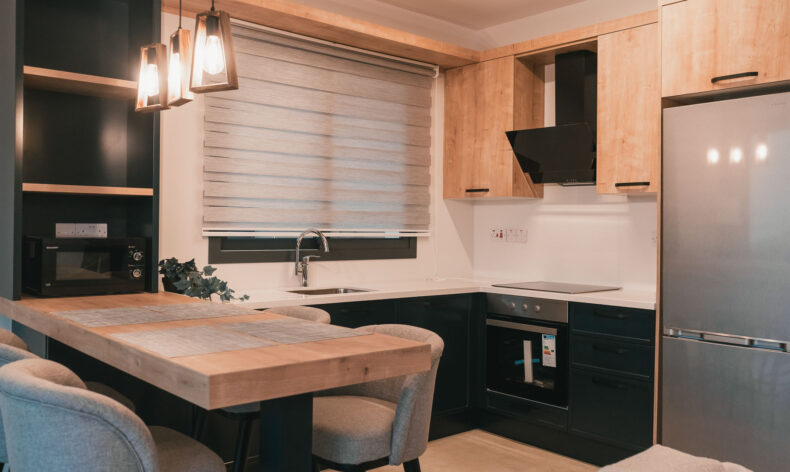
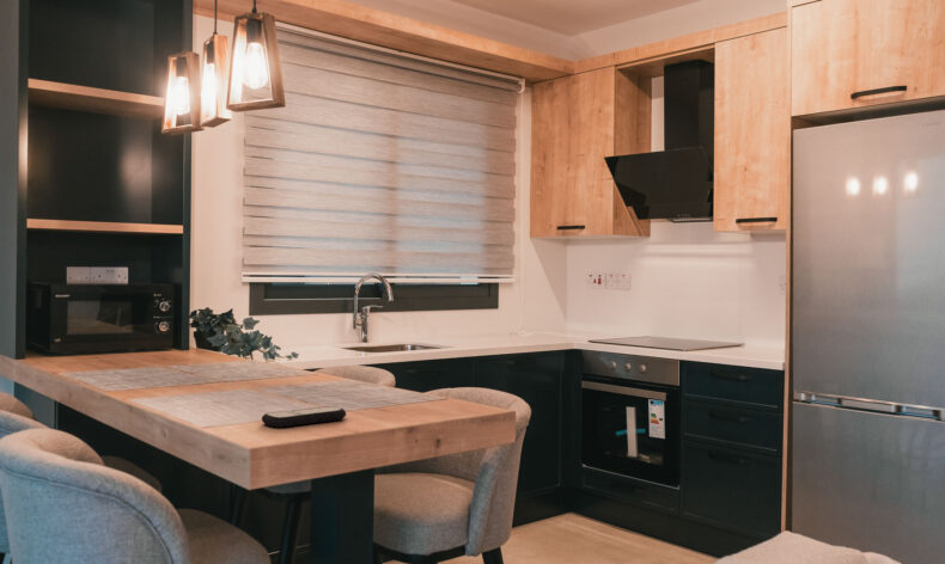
+ remote control [261,405,347,429]
